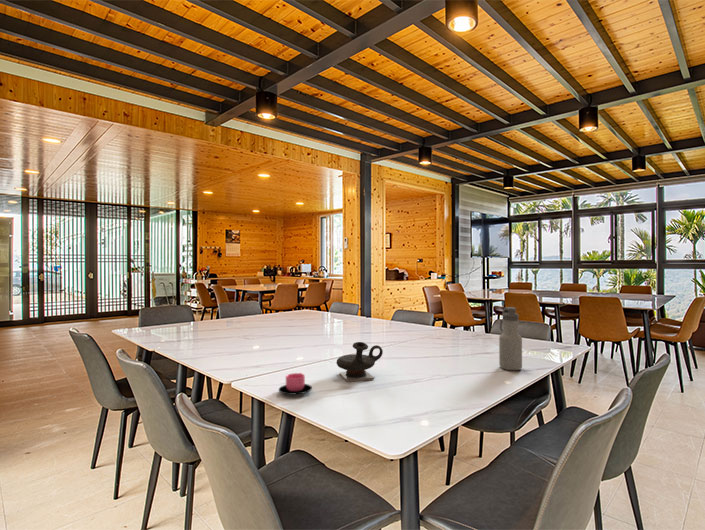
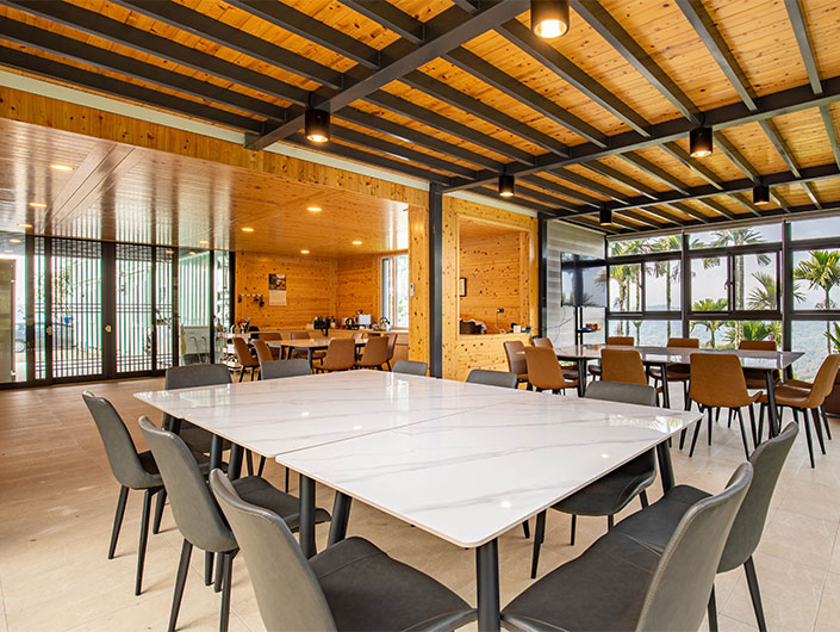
- cup [278,372,313,396]
- water bottle [498,306,523,371]
- teapot [335,341,384,383]
